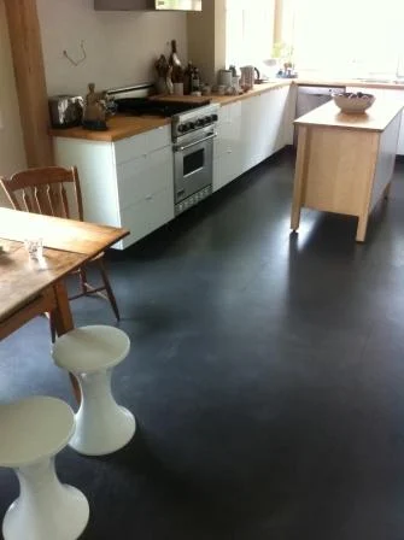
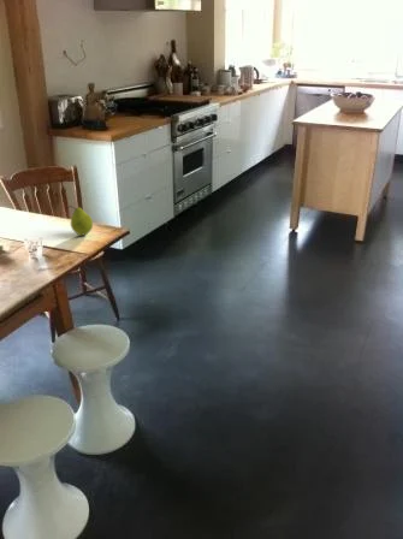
+ fruit [65,206,94,237]
